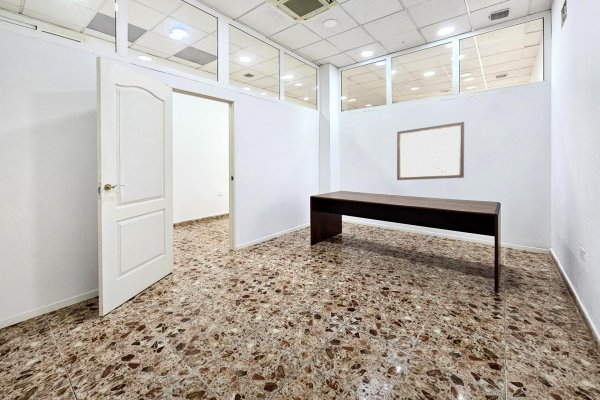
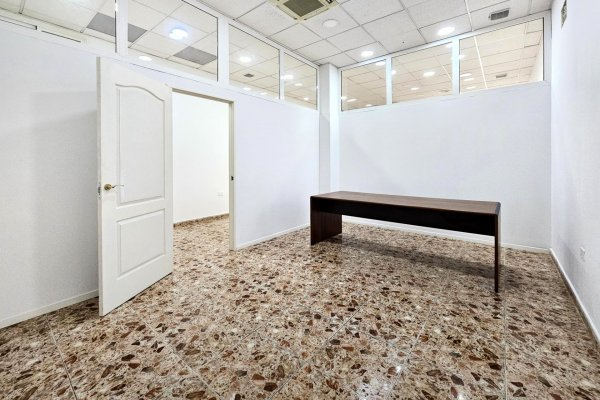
- wall art [396,121,465,181]
